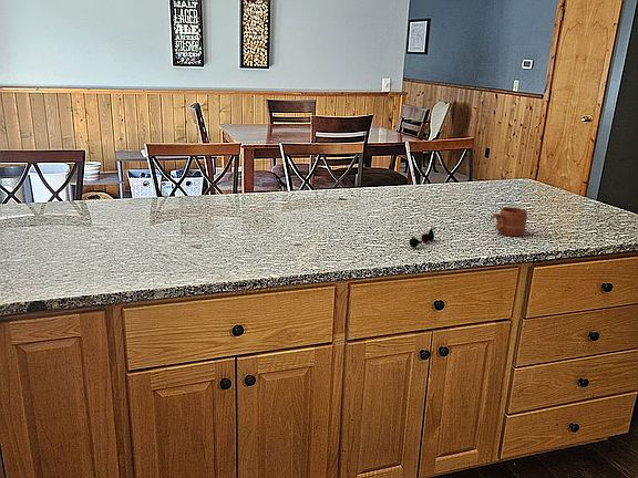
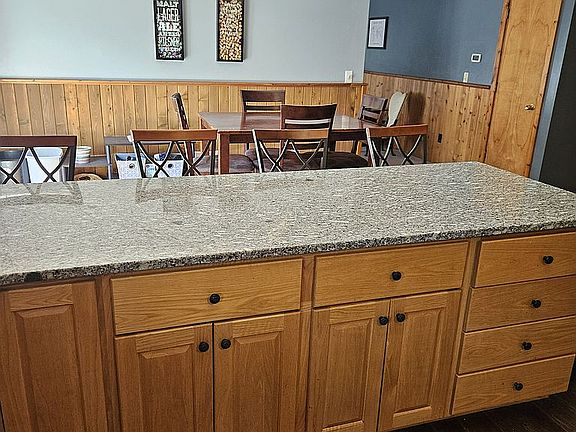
- fruit [408,226,436,249]
- mug [490,206,528,237]
